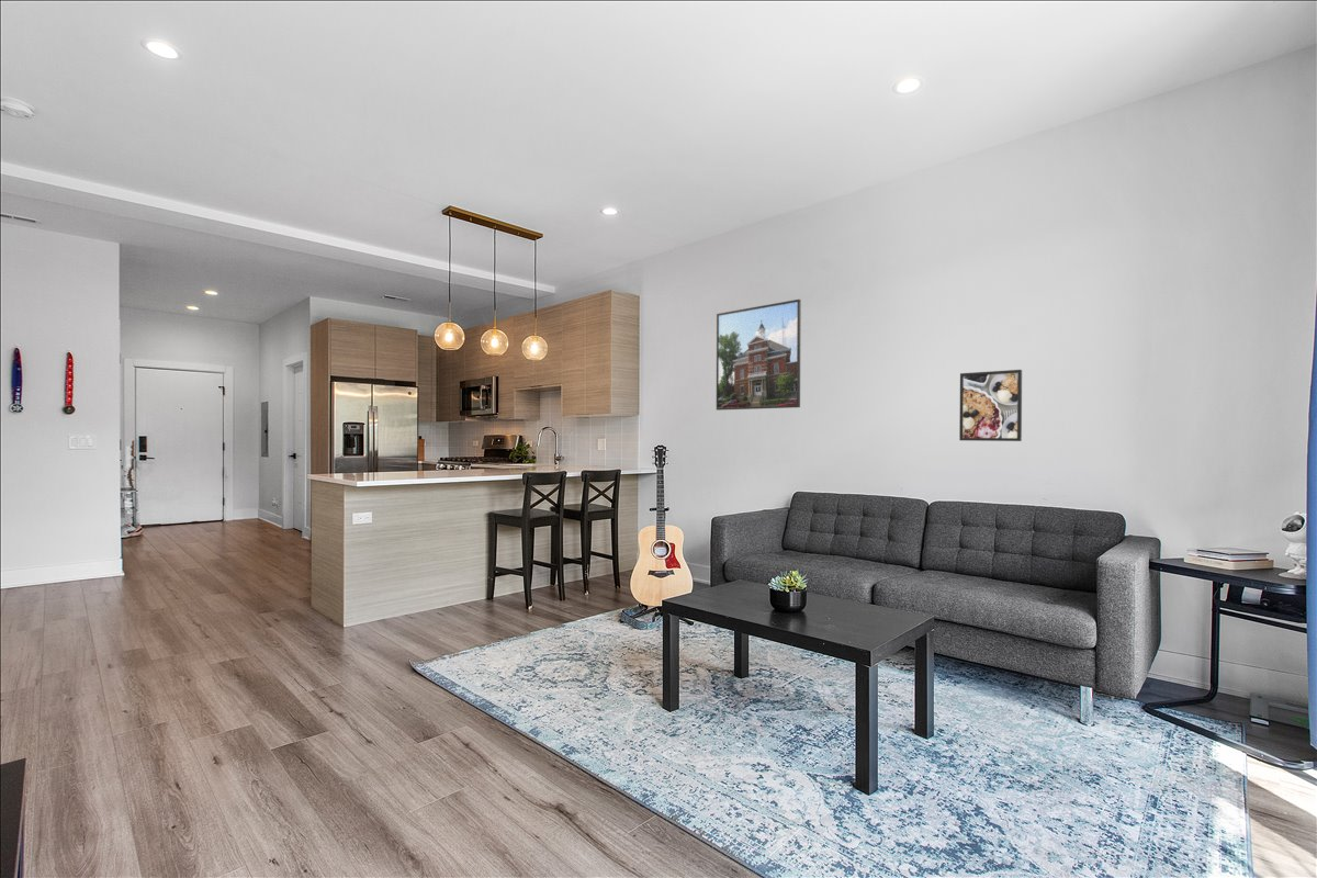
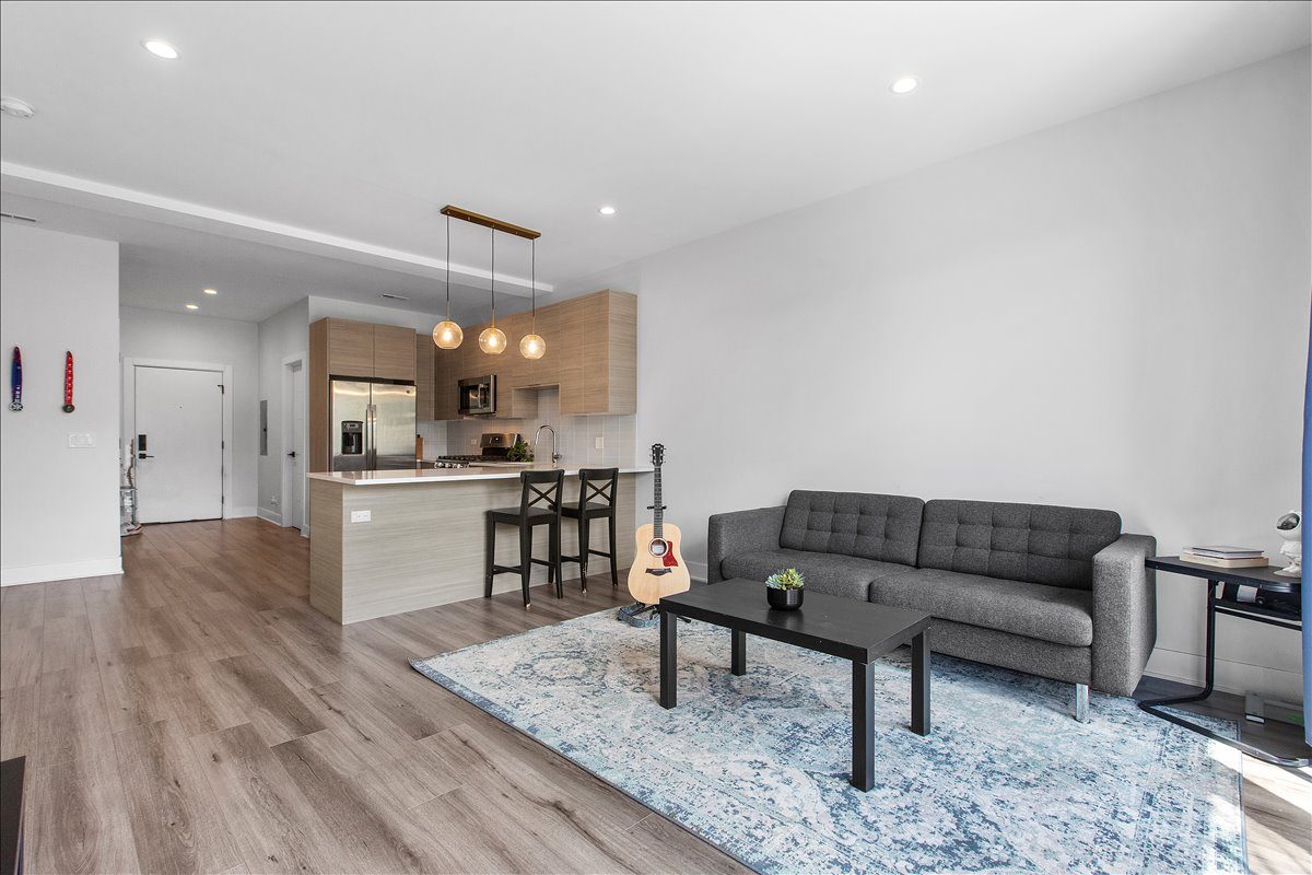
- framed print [716,299,802,412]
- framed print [958,369,1023,442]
